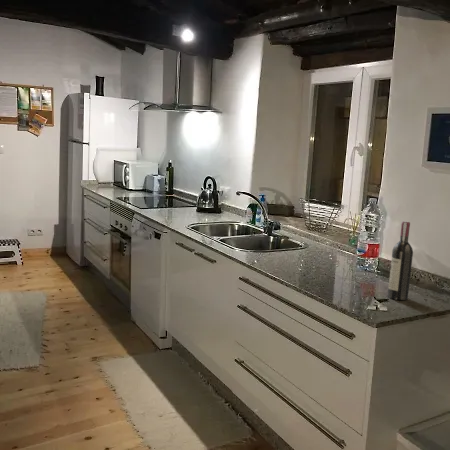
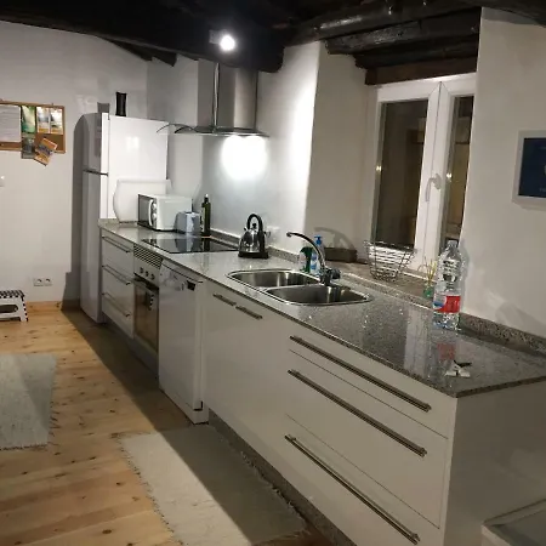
- wine bottle [387,220,414,301]
